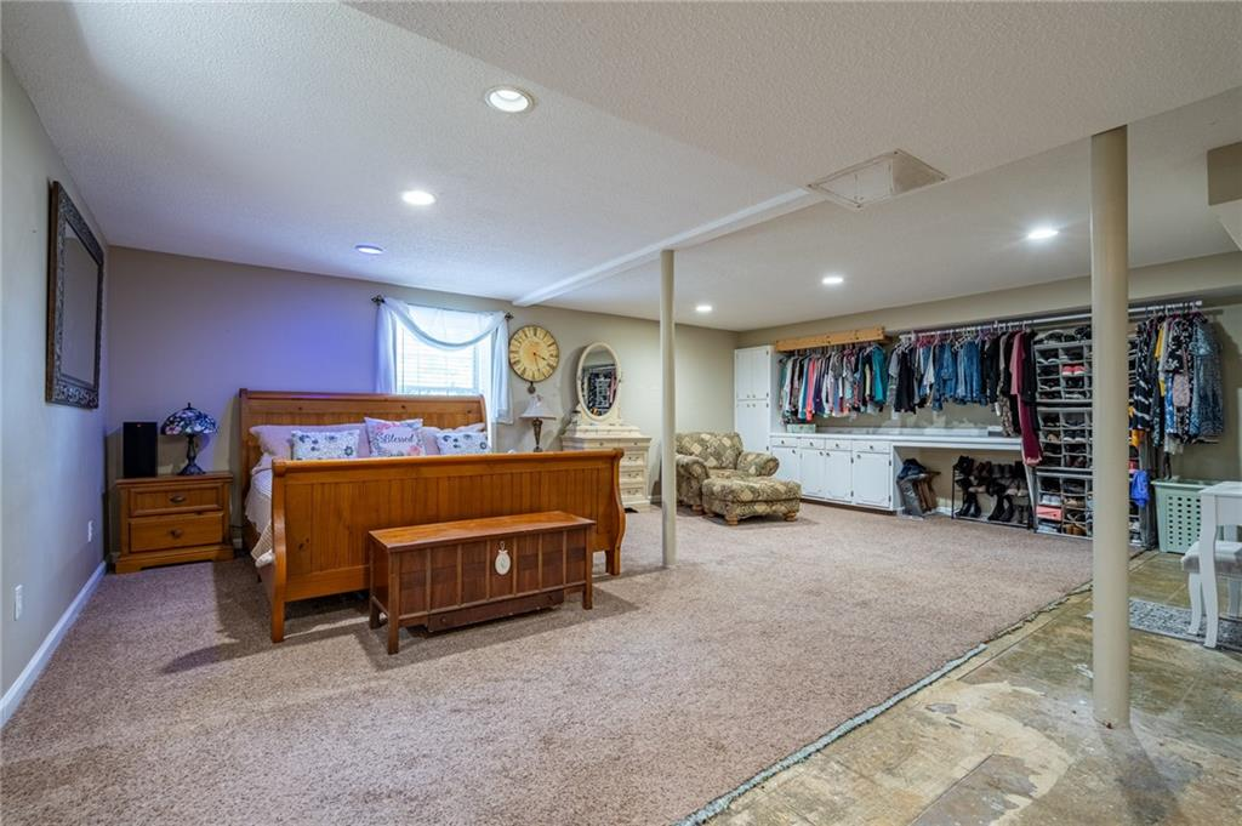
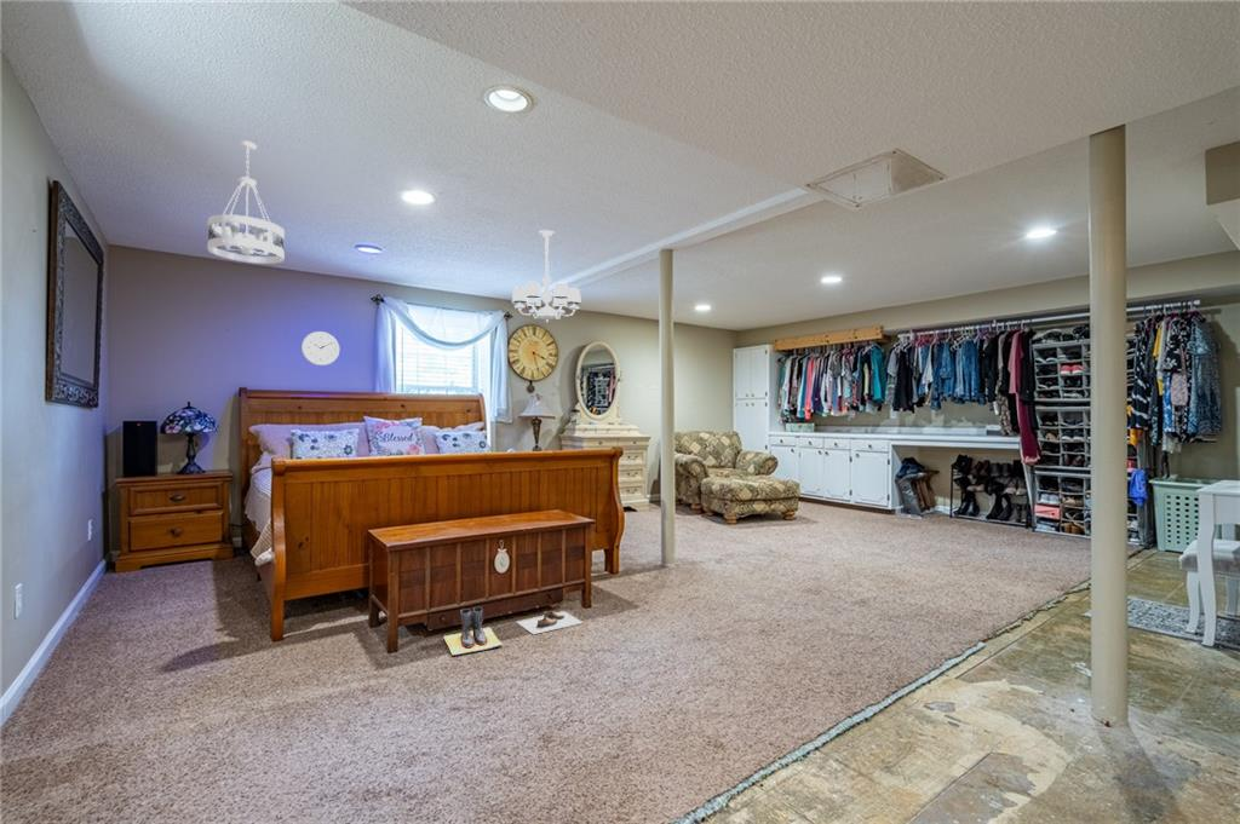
+ chandelier [511,229,582,323]
+ boots [442,606,503,657]
+ ceiling light fixture [206,139,286,265]
+ shoe [516,610,585,636]
+ wall clock [300,330,340,367]
